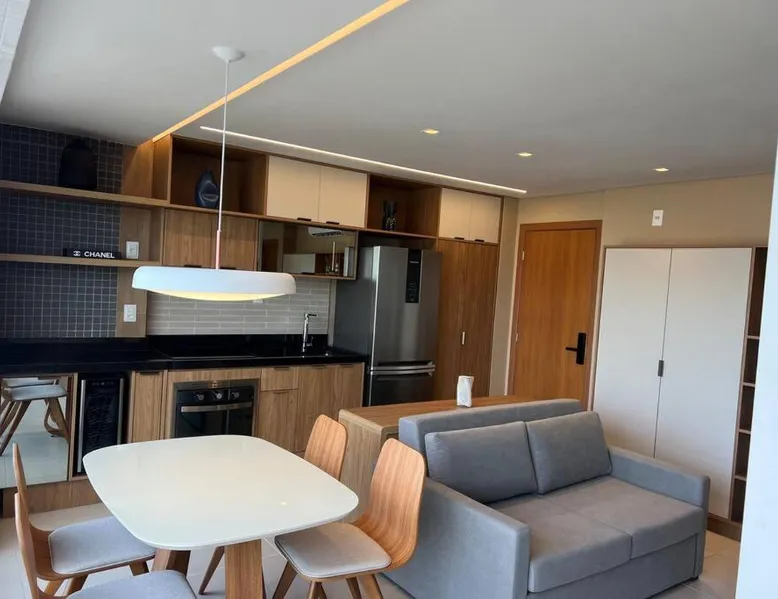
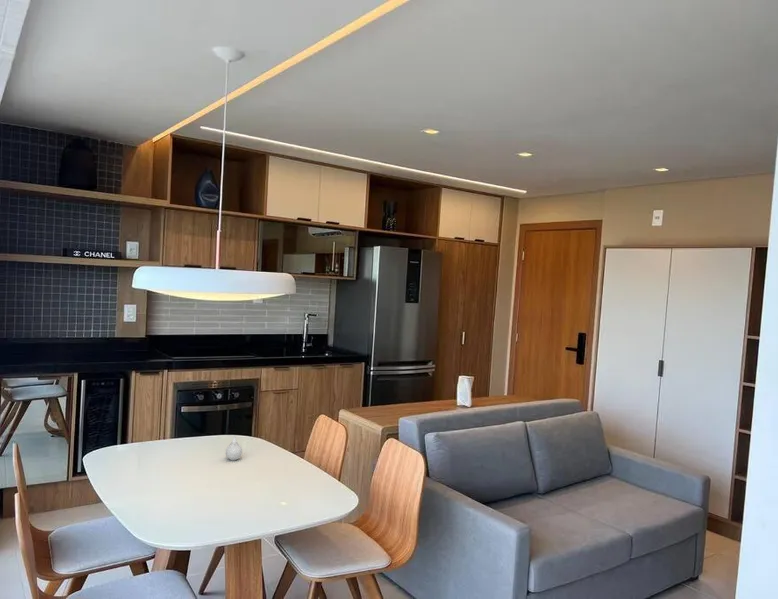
+ vase [225,436,243,461]
